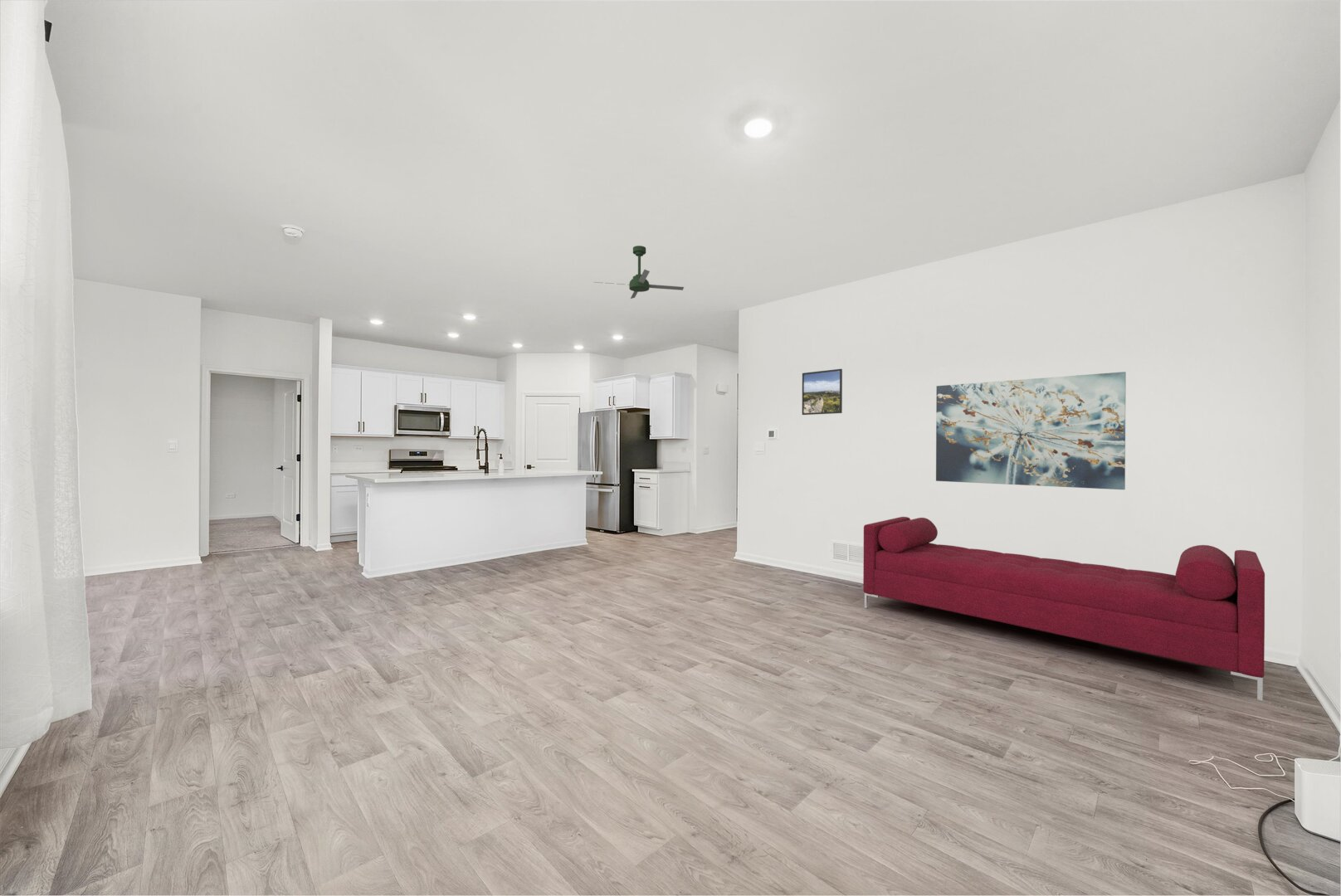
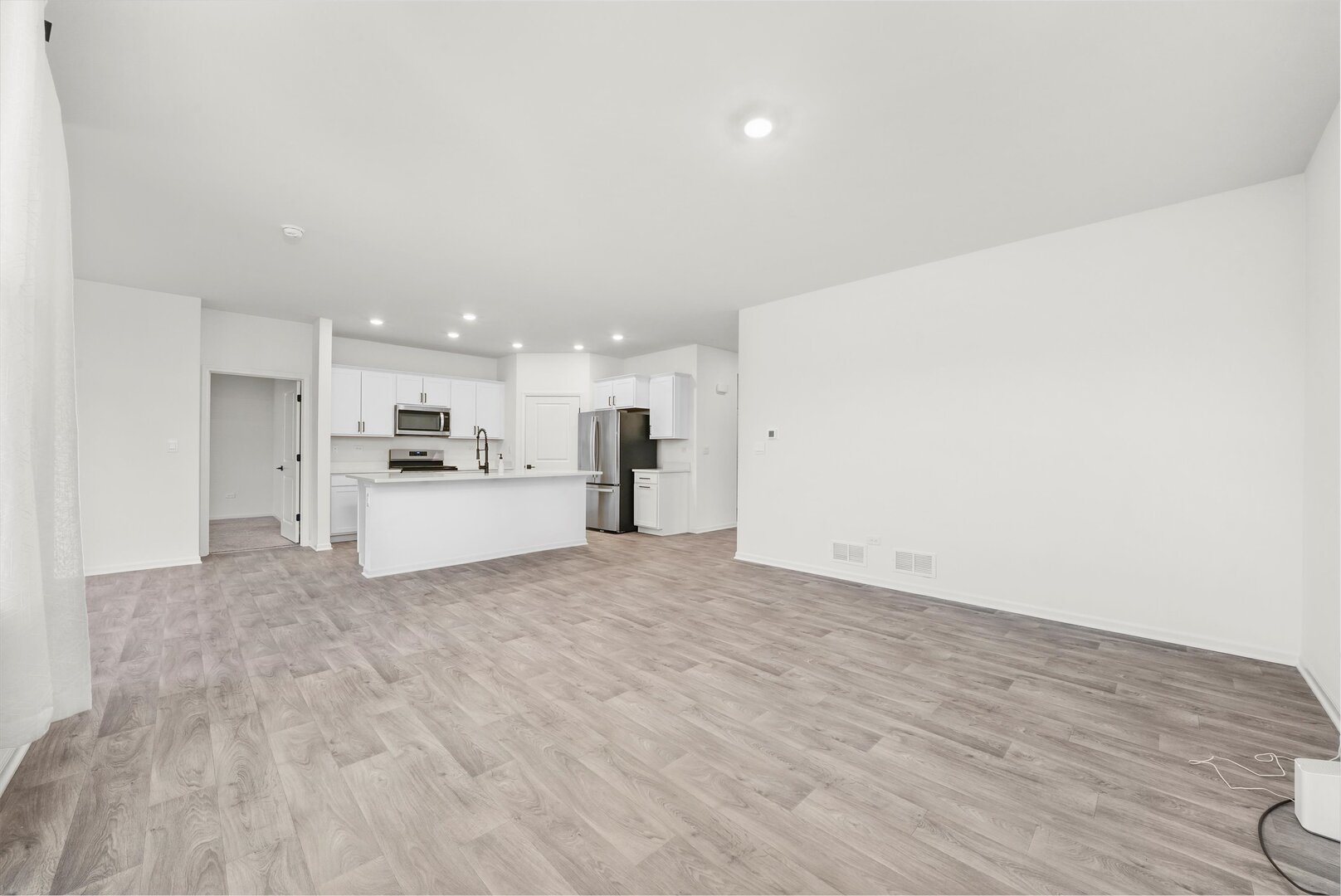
- wall art [935,371,1127,490]
- ceiling fan [594,245,685,299]
- sofa [862,516,1265,701]
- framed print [802,368,843,416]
